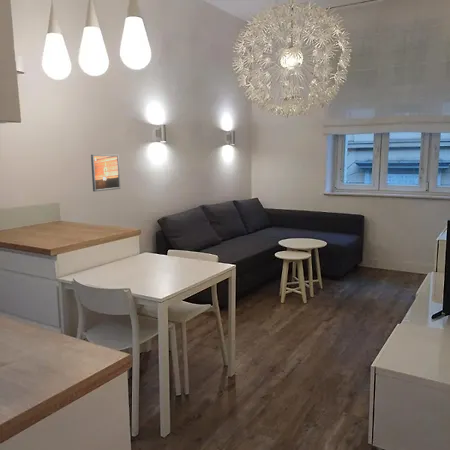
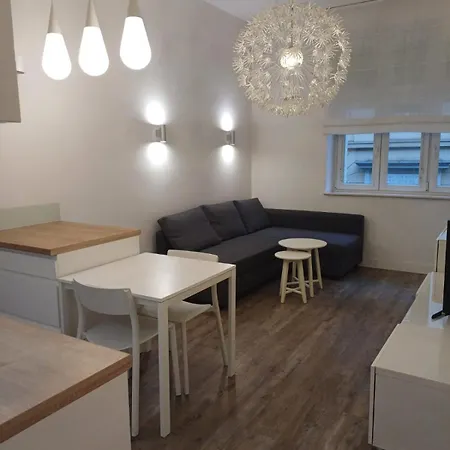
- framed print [90,153,121,192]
